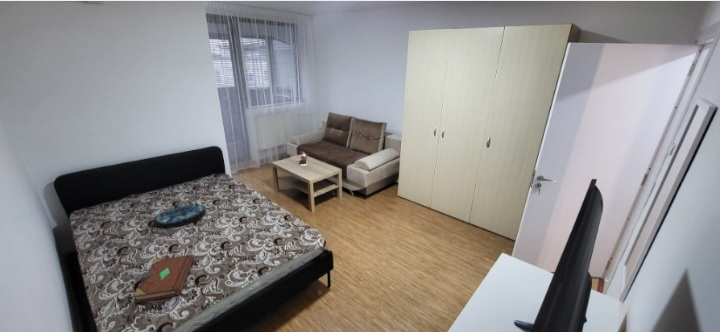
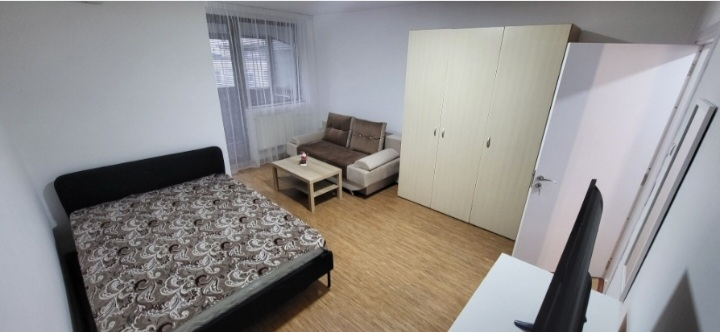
- book [132,254,195,304]
- serving tray [153,202,207,229]
